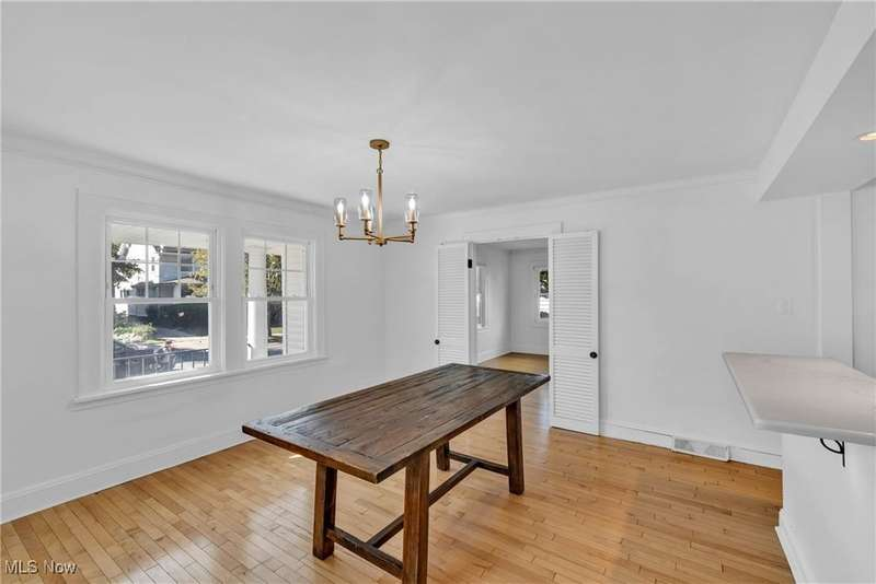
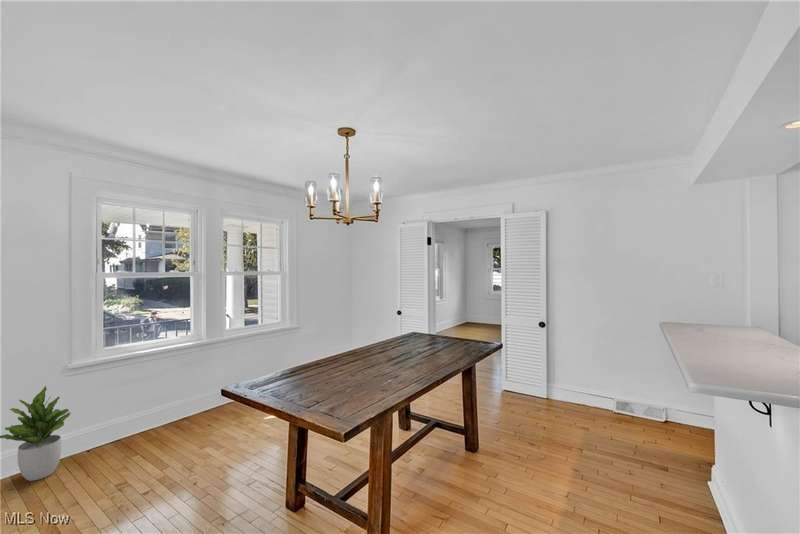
+ potted plant [0,385,73,482]
